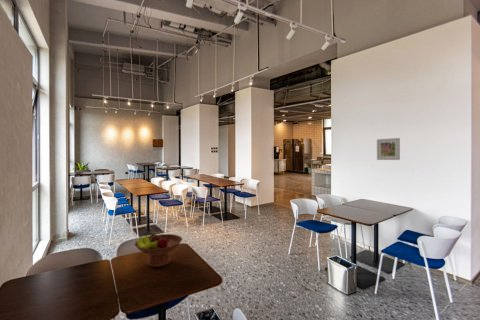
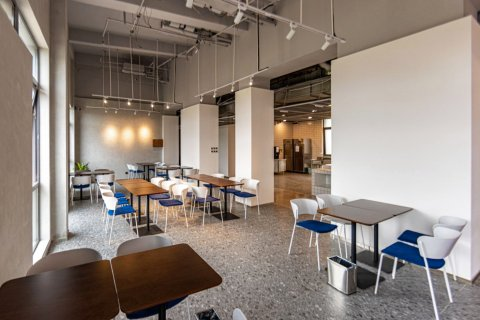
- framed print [376,137,401,161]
- fruit bowl [134,233,183,268]
